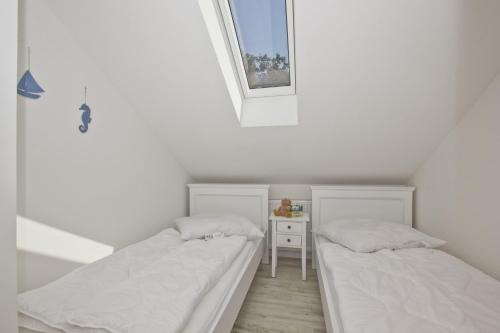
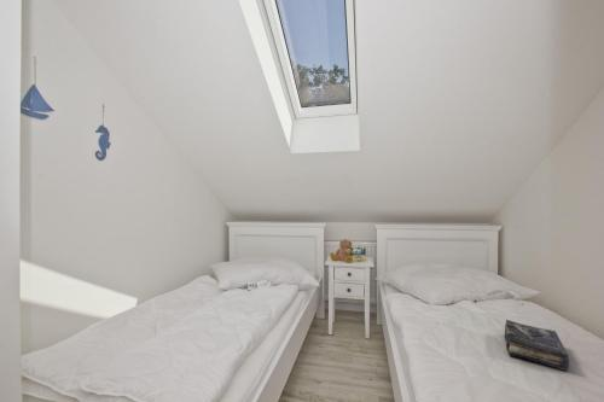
+ book [504,319,570,372]
